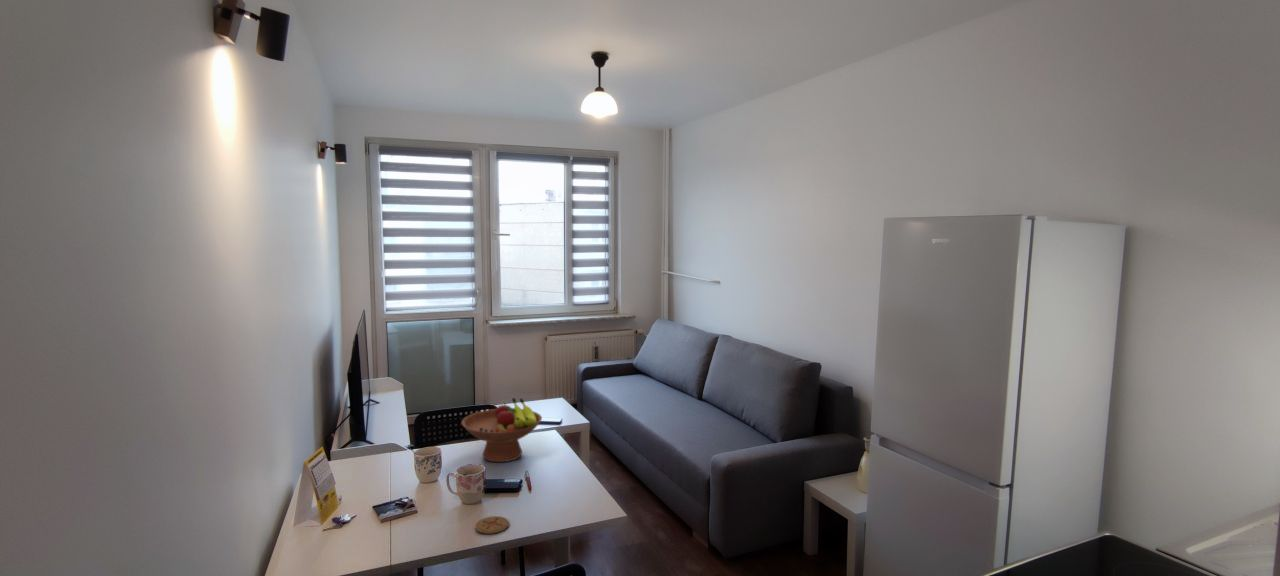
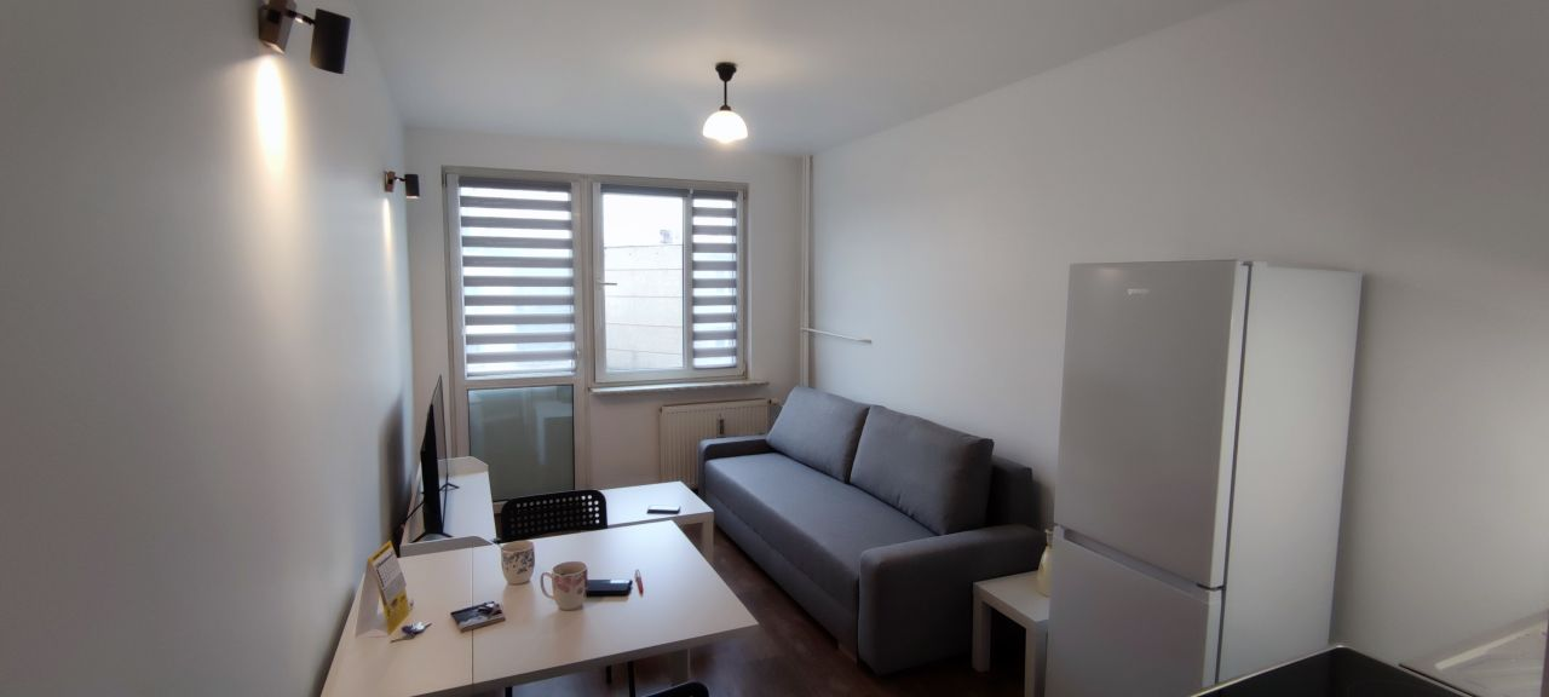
- coaster [475,515,510,535]
- fruit bowl [460,397,543,463]
